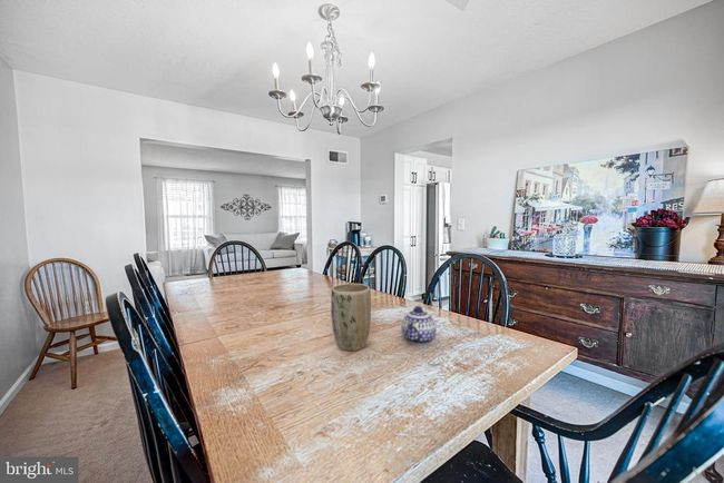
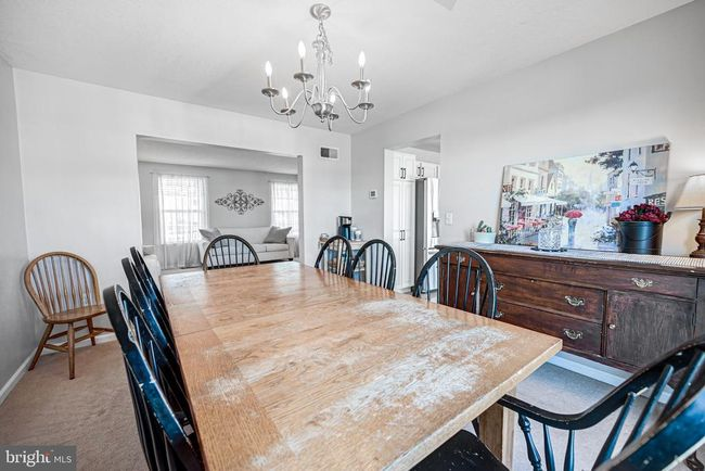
- teapot [401,305,437,346]
- plant pot [330,283,372,352]
